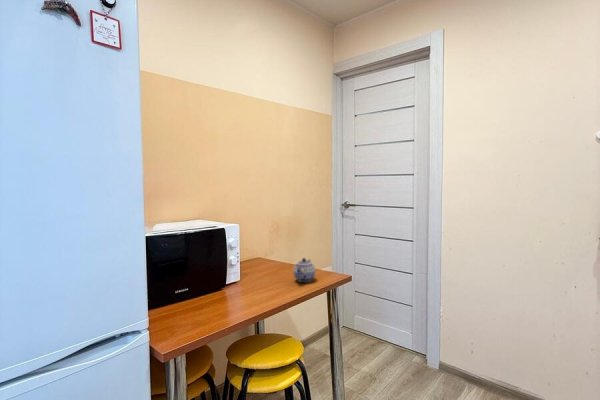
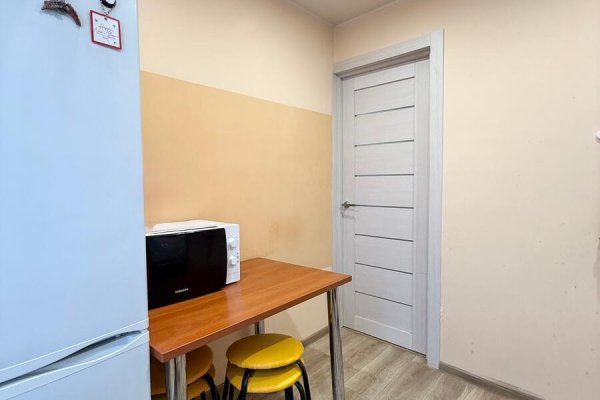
- teapot [292,257,317,283]
